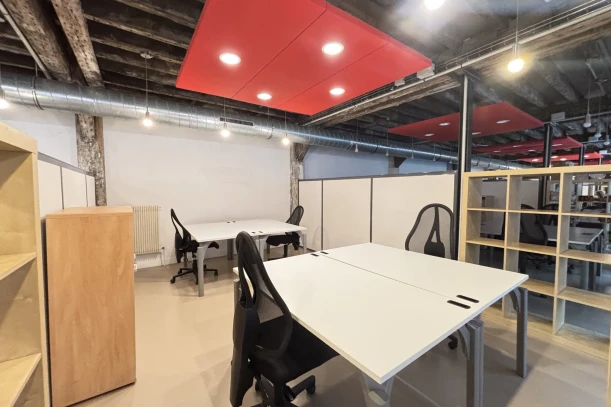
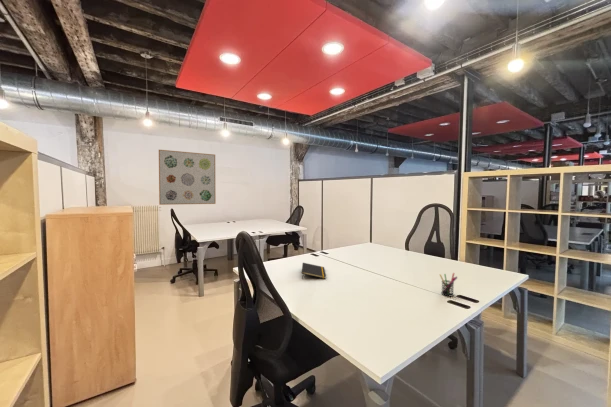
+ wall art [158,149,217,206]
+ notepad [301,262,327,280]
+ pen holder [439,272,458,297]
